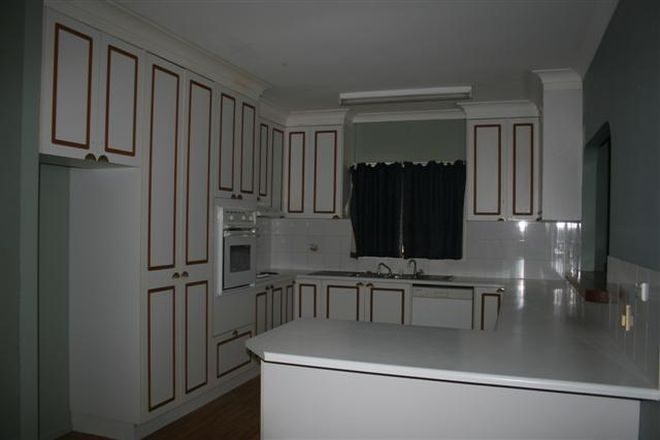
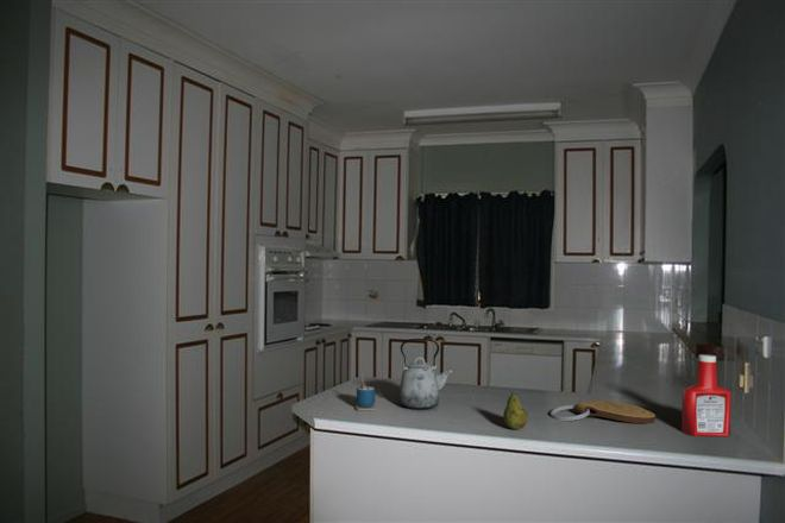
+ cup [354,372,377,411]
+ key chain [550,399,657,424]
+ fruit [502,390,529,430]
+ kettle [397,338,454,411]
+ soap bottle [680,353,733,437]
